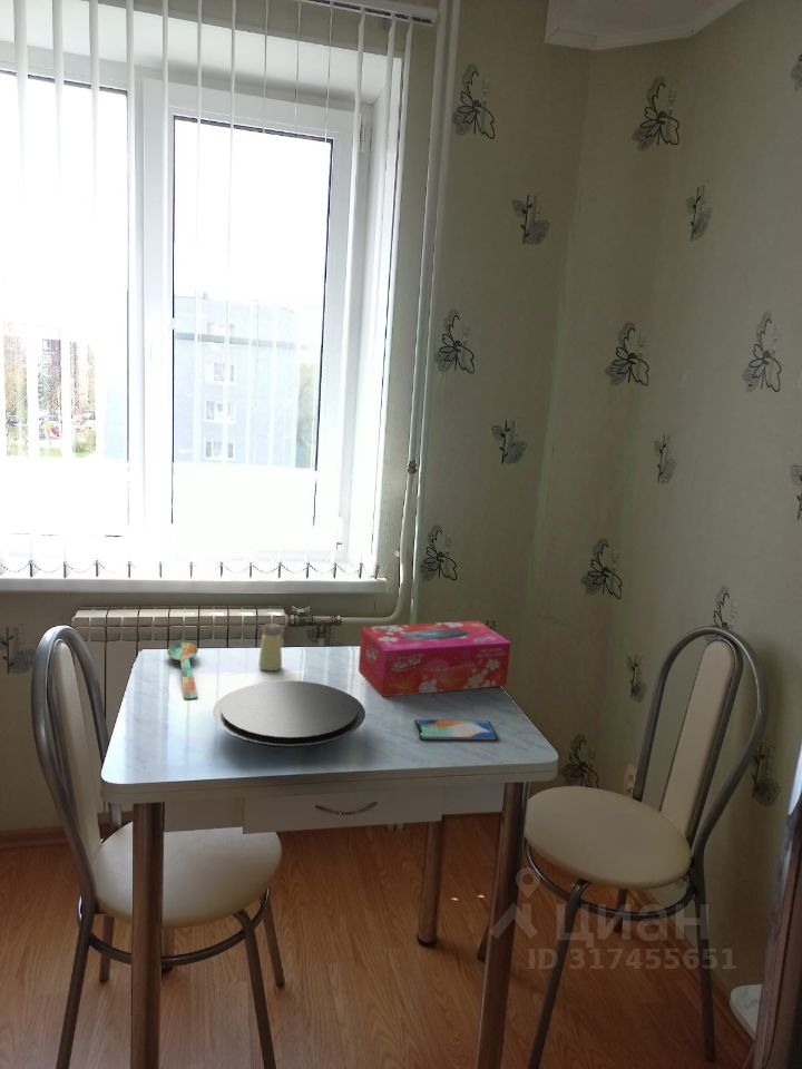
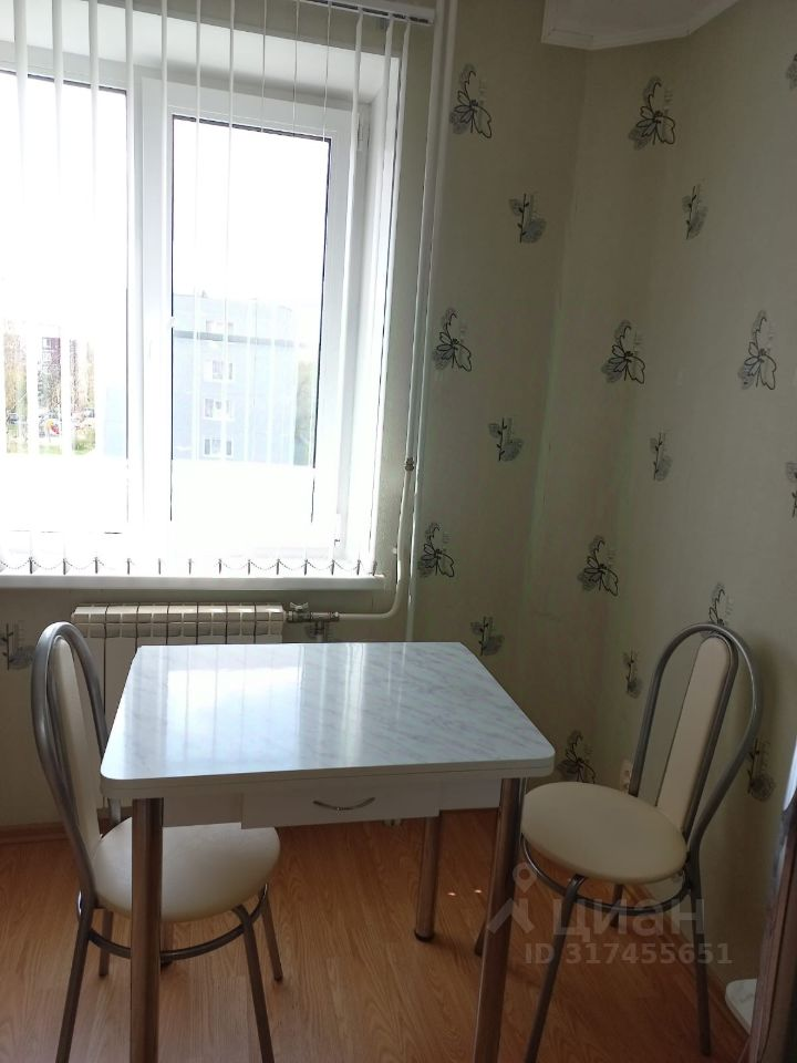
- smartphone [412,718,499,741]
- saltshaker [257,622,283,671]
- tissue box [358,620,511,698]
- plate [212,679,366,749]
- spoon [166,641,199,700]
